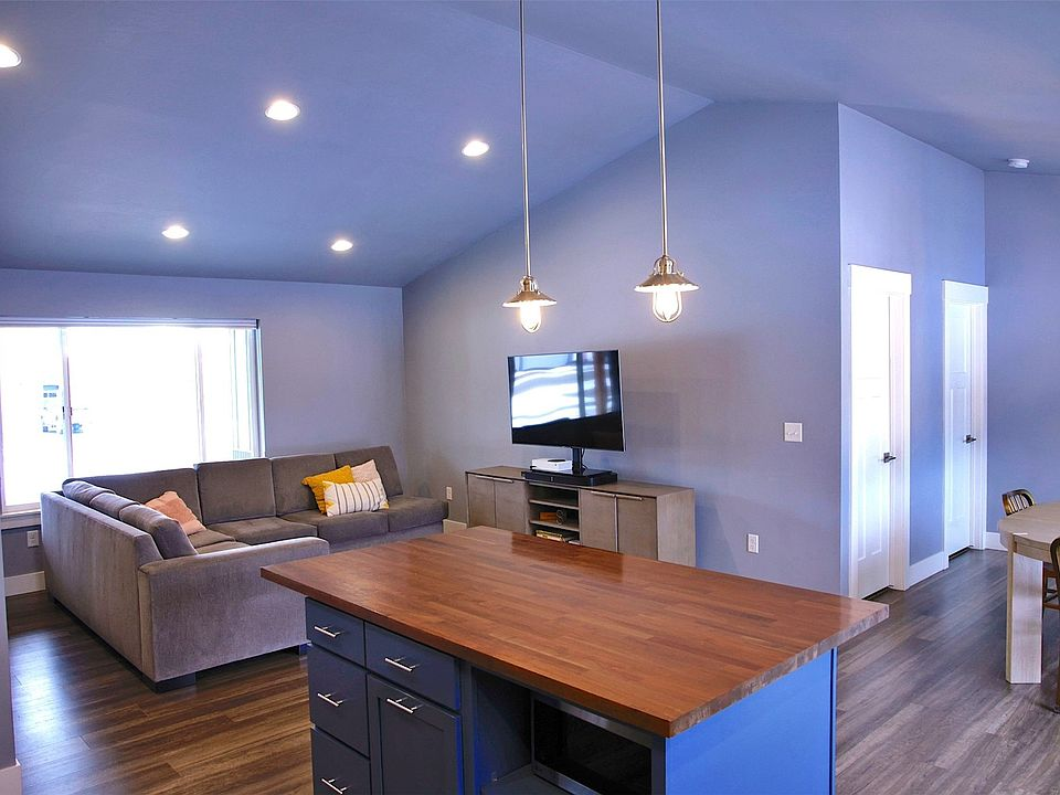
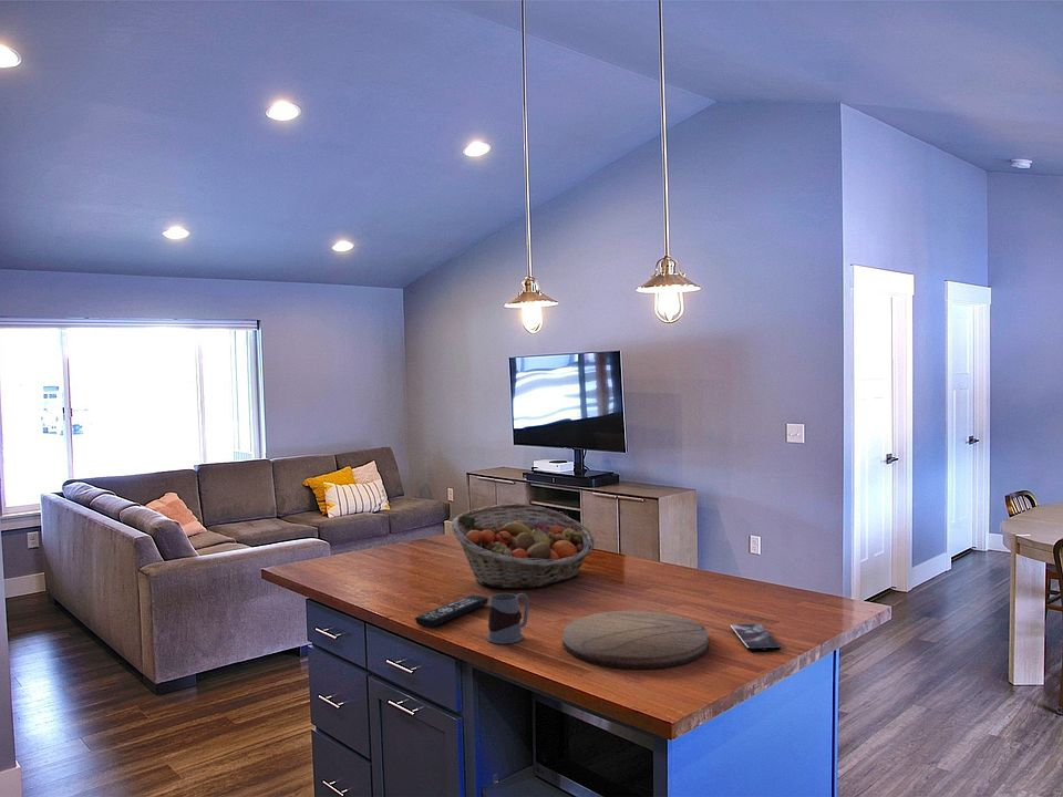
+ cutting board [561,610,710,671]
+ smartphone [730,623,782,652]
+ mug [486,592,530,645]
+ fruit basket [450,503,596,590]
+ remote control [414,594,489,629]
